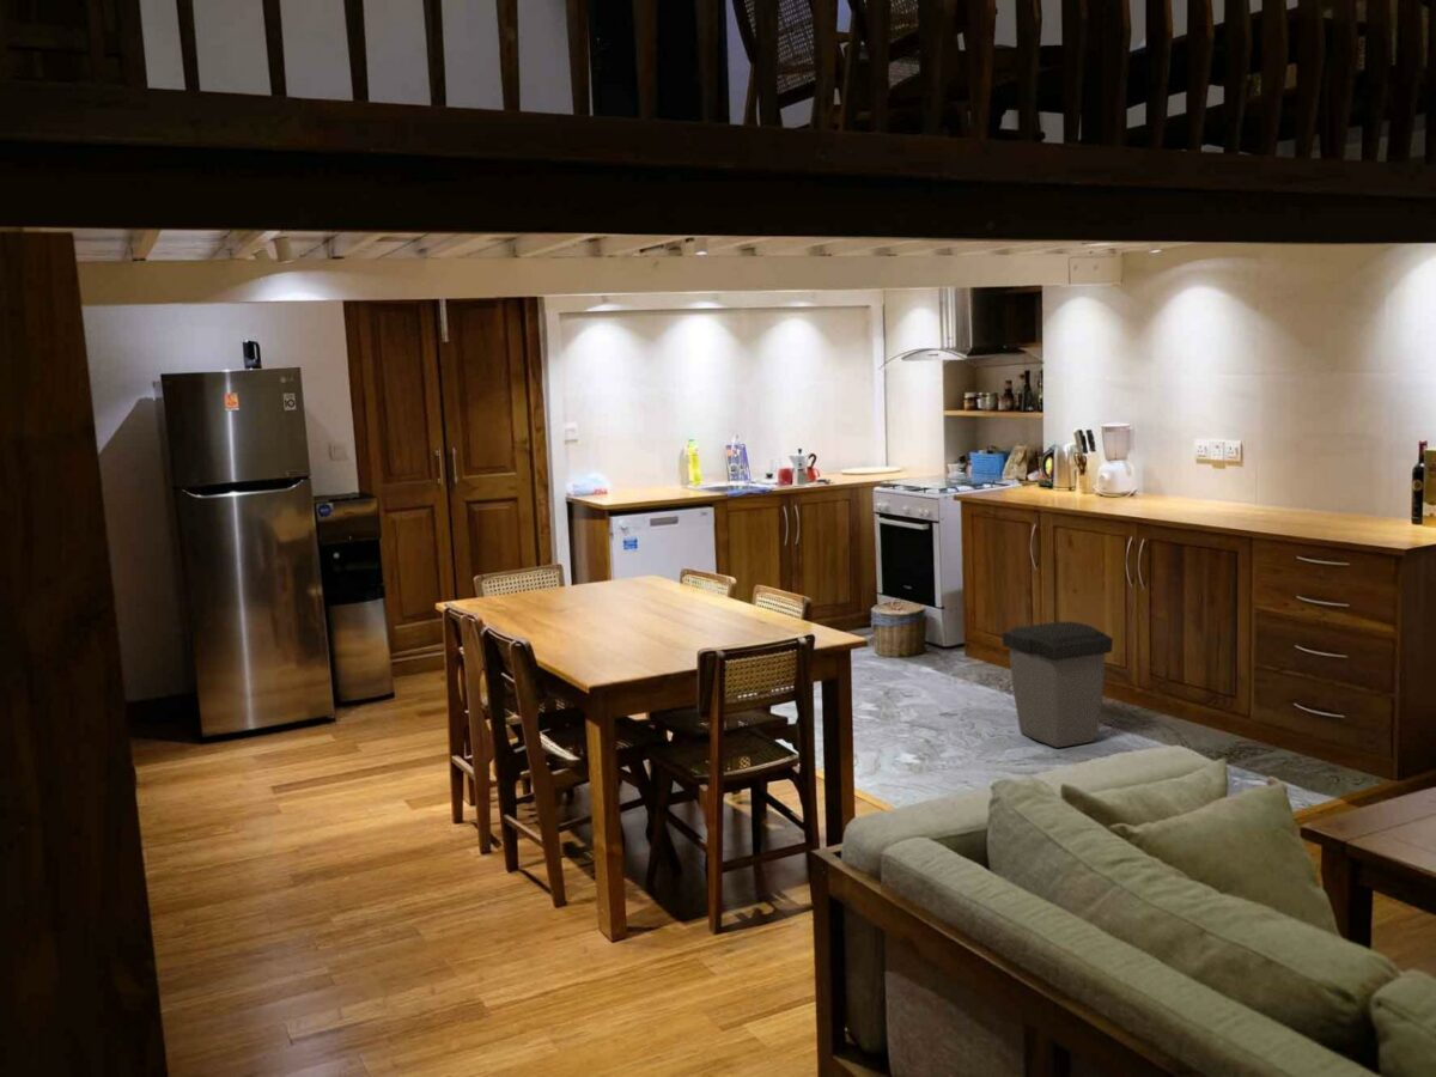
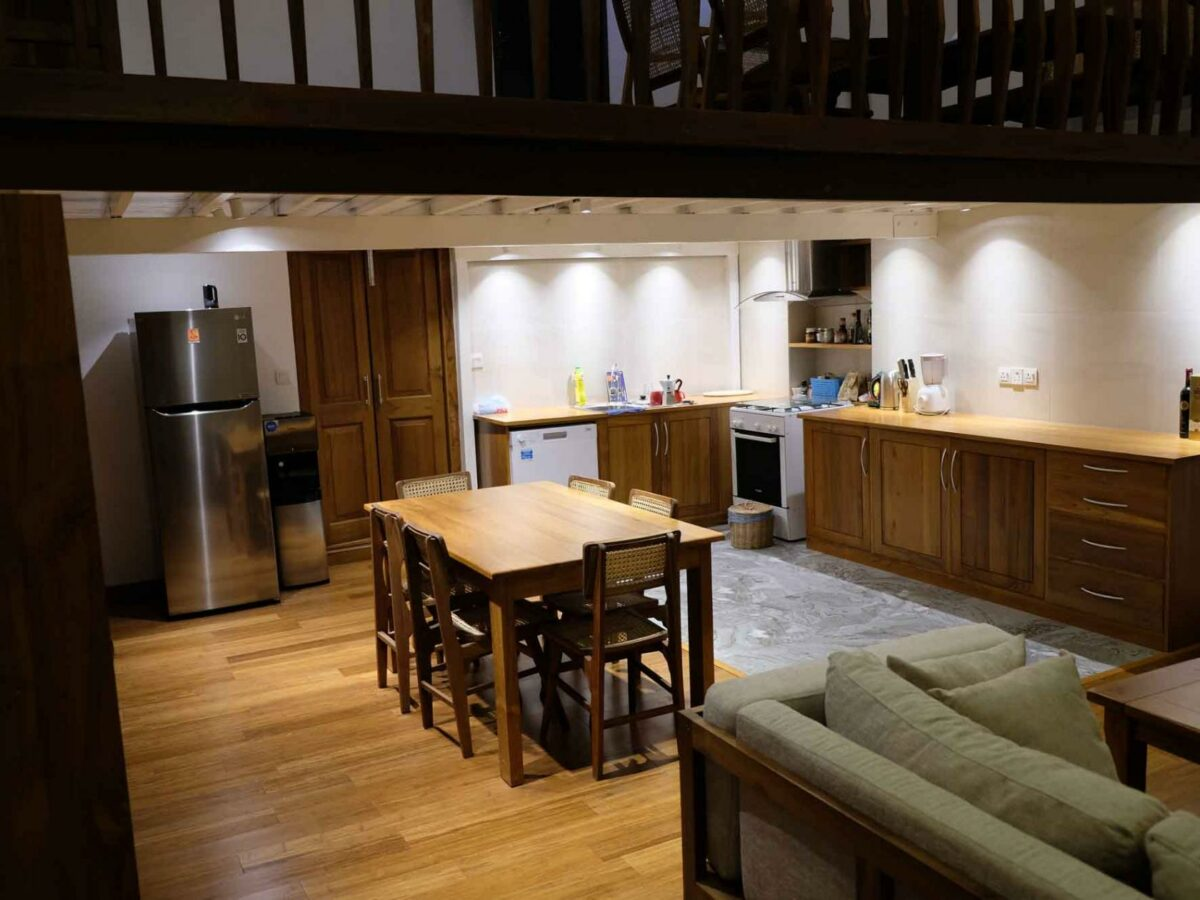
- trash can [1000,621,1114,749]
